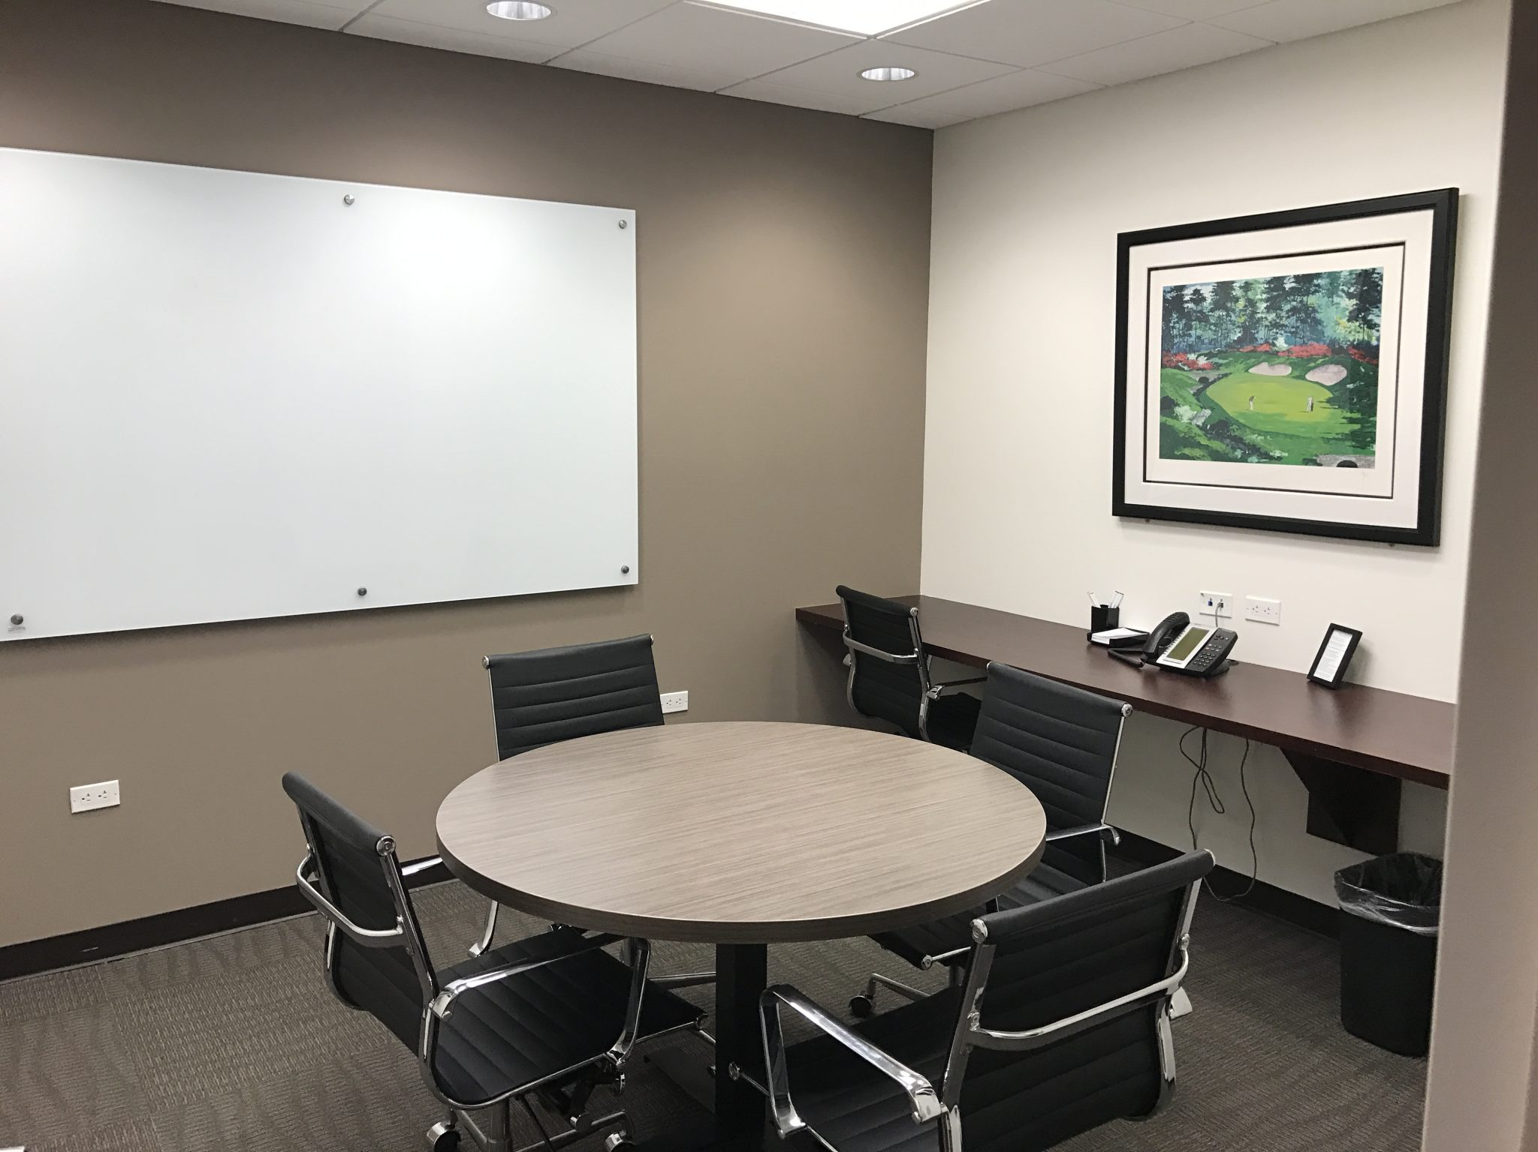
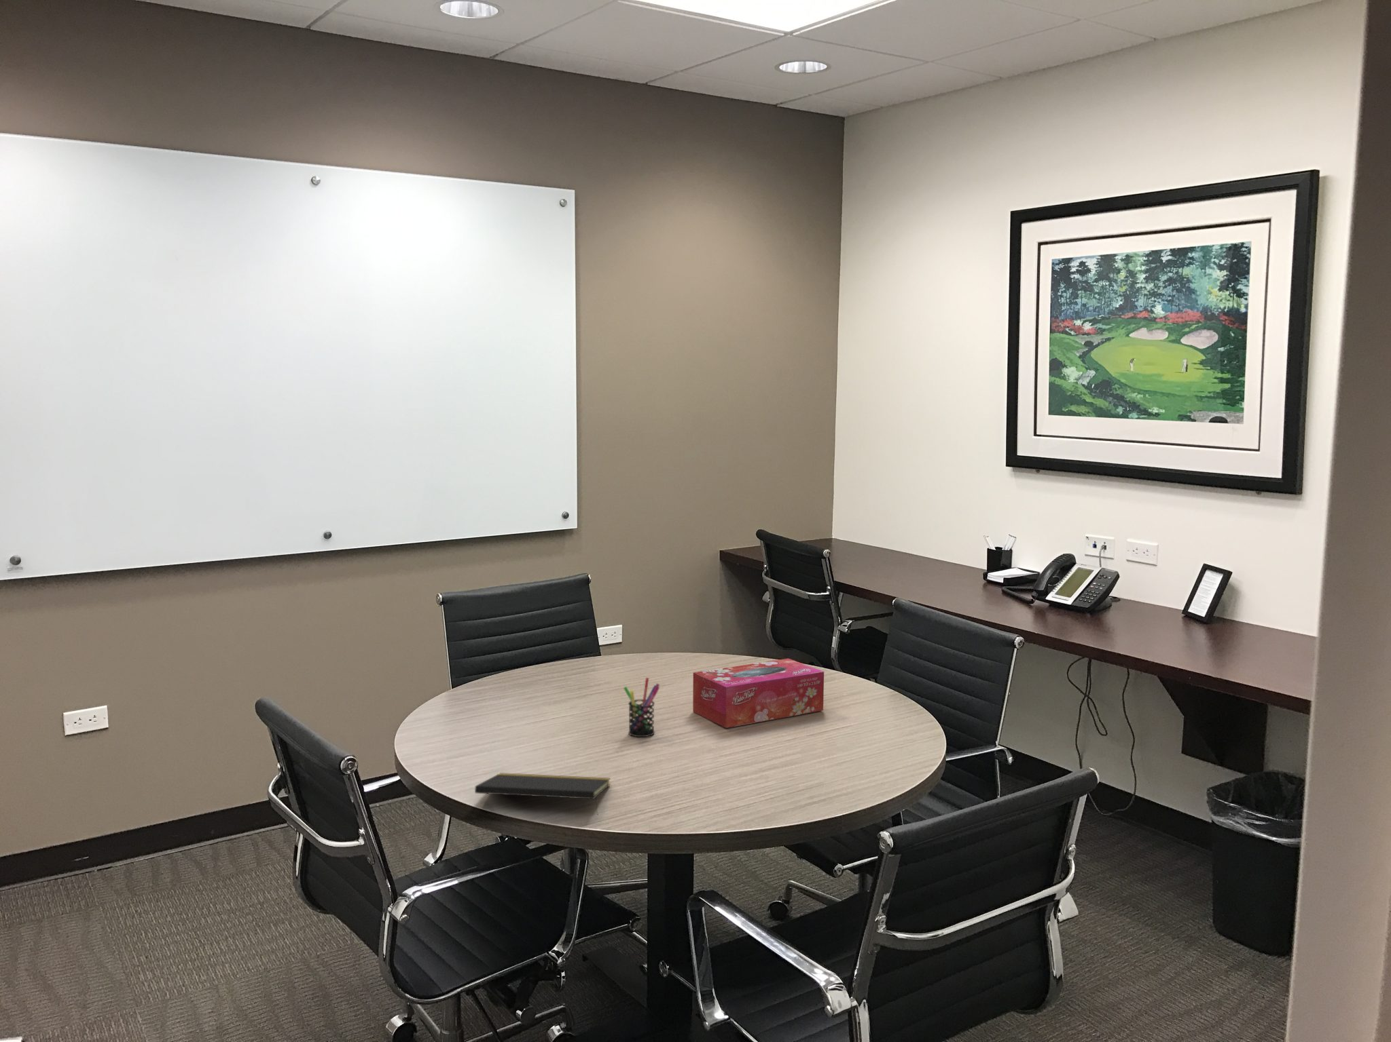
+ tissue box [692,658,825,729]
+ notepad [474,772,611,814]
+ pen holder [623,678,660,738]
